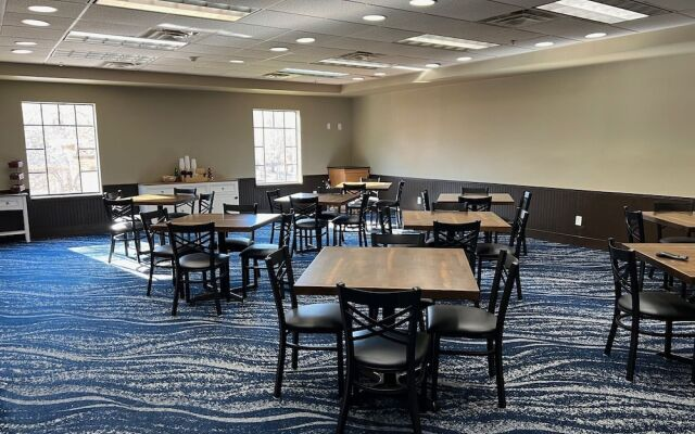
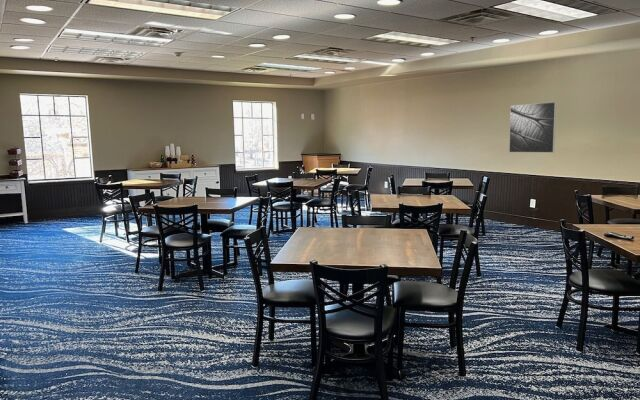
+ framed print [508,101,557,154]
